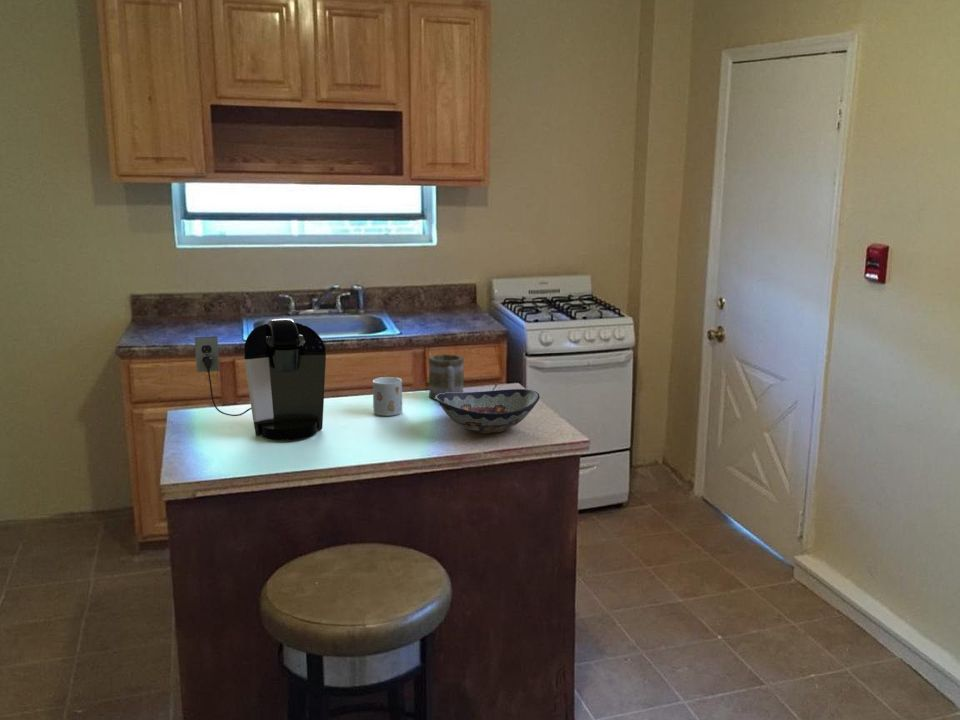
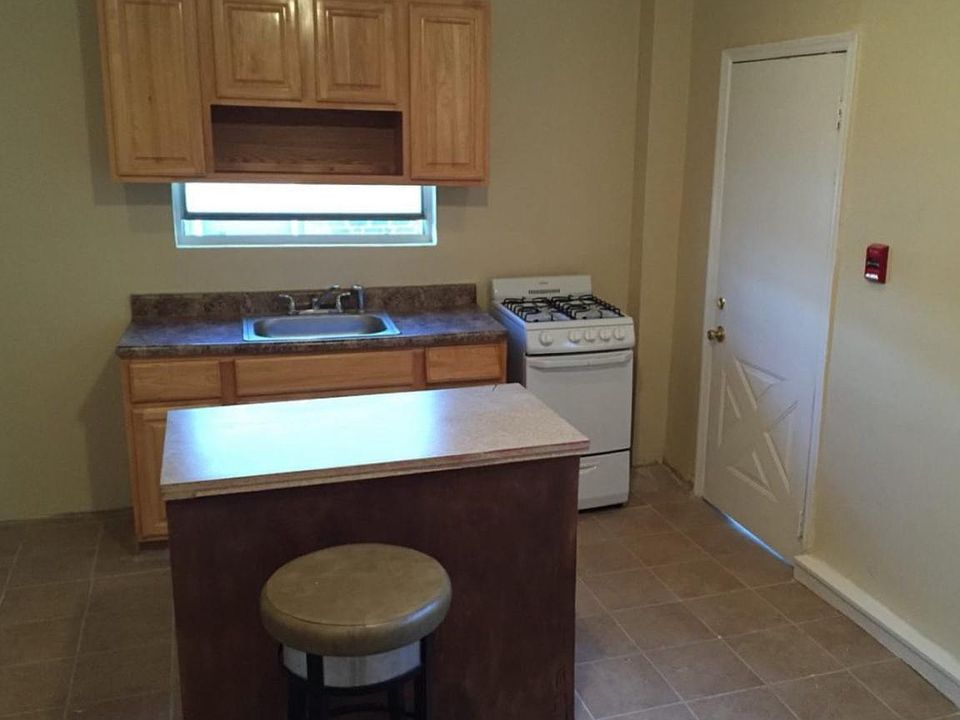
- coffee maker [194,318,327,441]
- mug [428,353,465,401]
- mug [372,376,403,417]
- decorative bowl [436,388,541,434]
